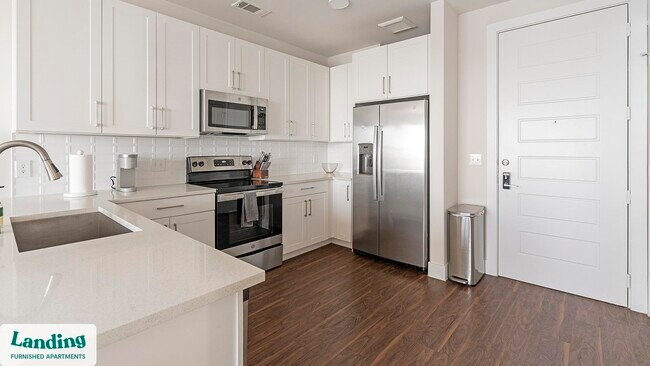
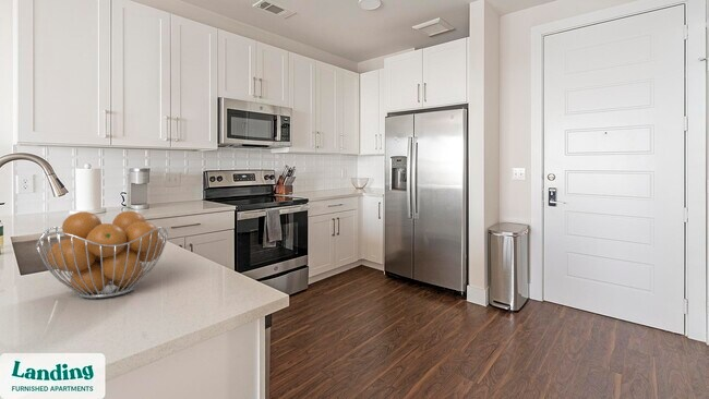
+ fruit basket [35,210,169,299]
